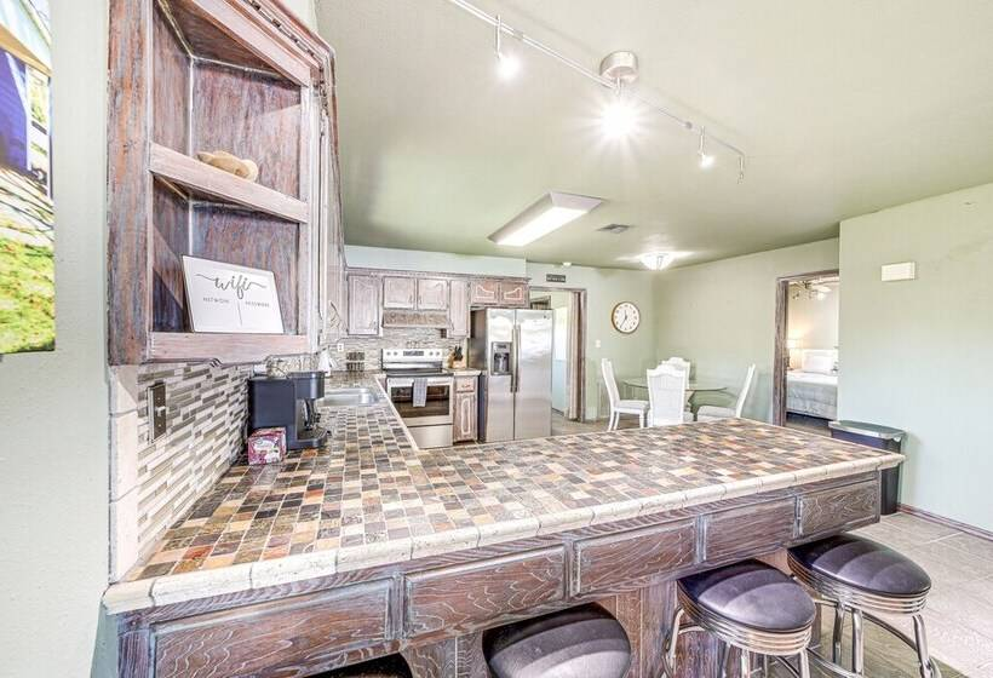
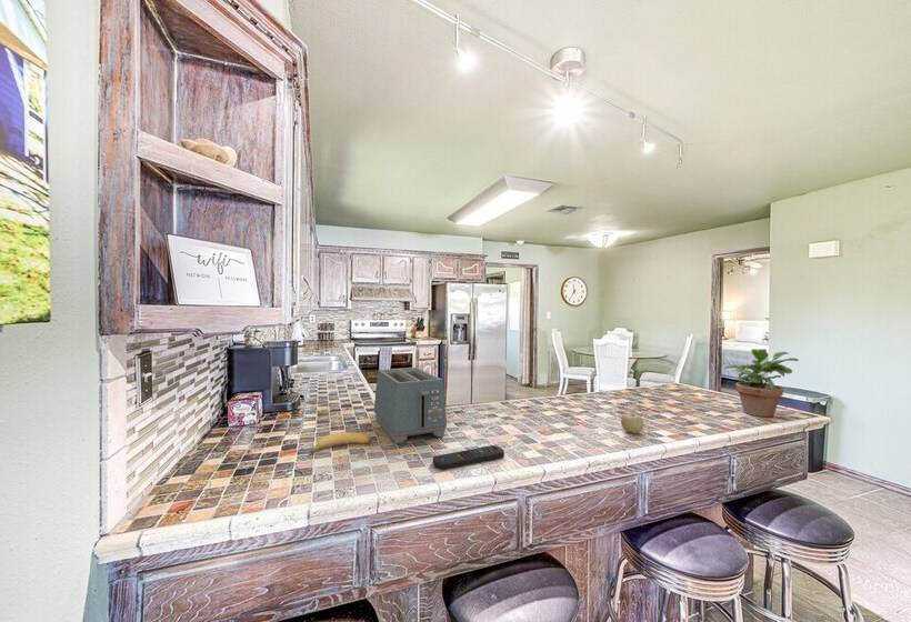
+ fruit [620,410,644,434]
+ toaster [373,367,448,444]
+ potted plant [723,348,800,418]
+ remote control [432,444,505,471]
+ banana [309,431,372,455]
